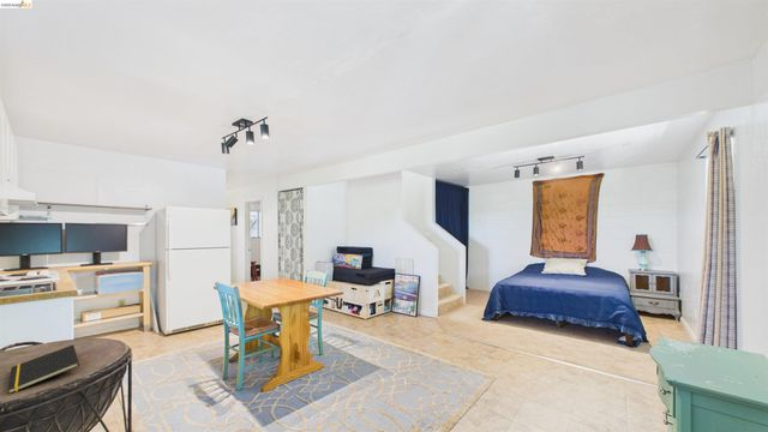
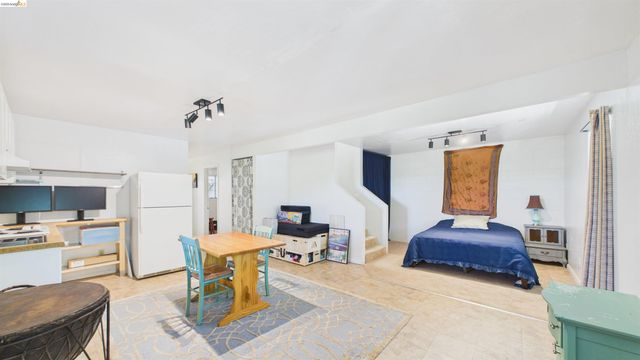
- notepad [7,344,80,395]
